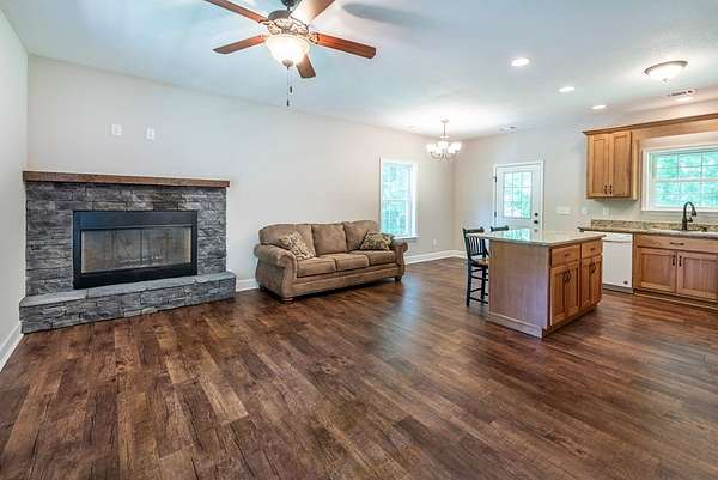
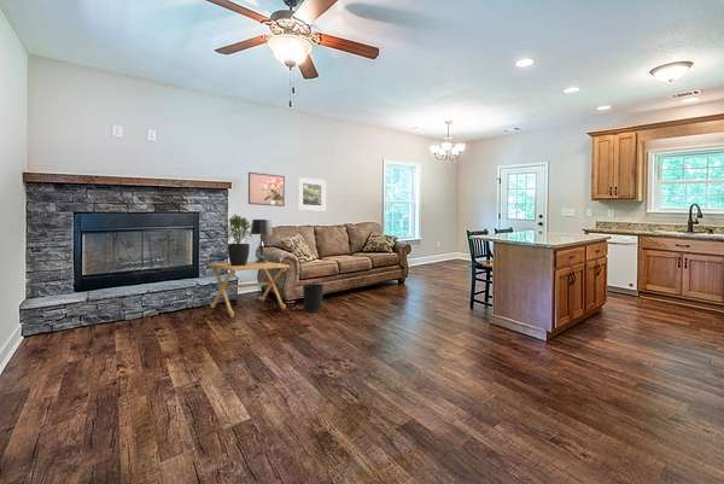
+ side table [208,261,291,319]
+ potted plant [222,212,257,266]
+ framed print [297,176,327,212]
+ wastebasket [302,282,325,313]
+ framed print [247,171,286,208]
+ table lamp [250,218,274,263]
